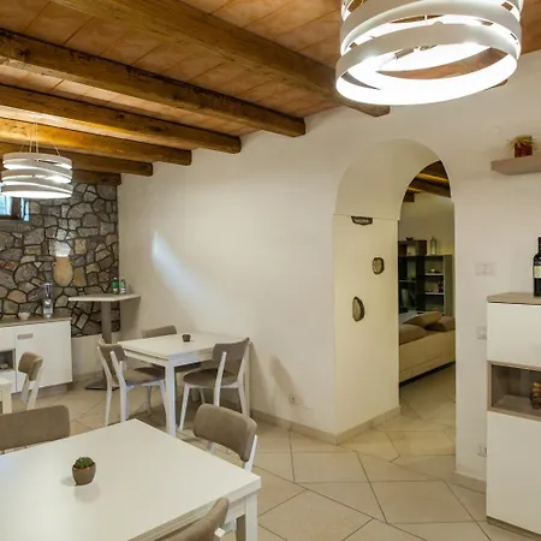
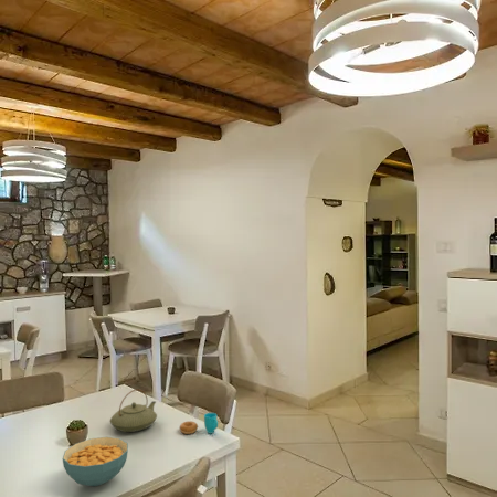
+ cup [179,412,219,435]
+ teapot [109,389,158,433]
+ cereal bowl [62,436,129,487]
